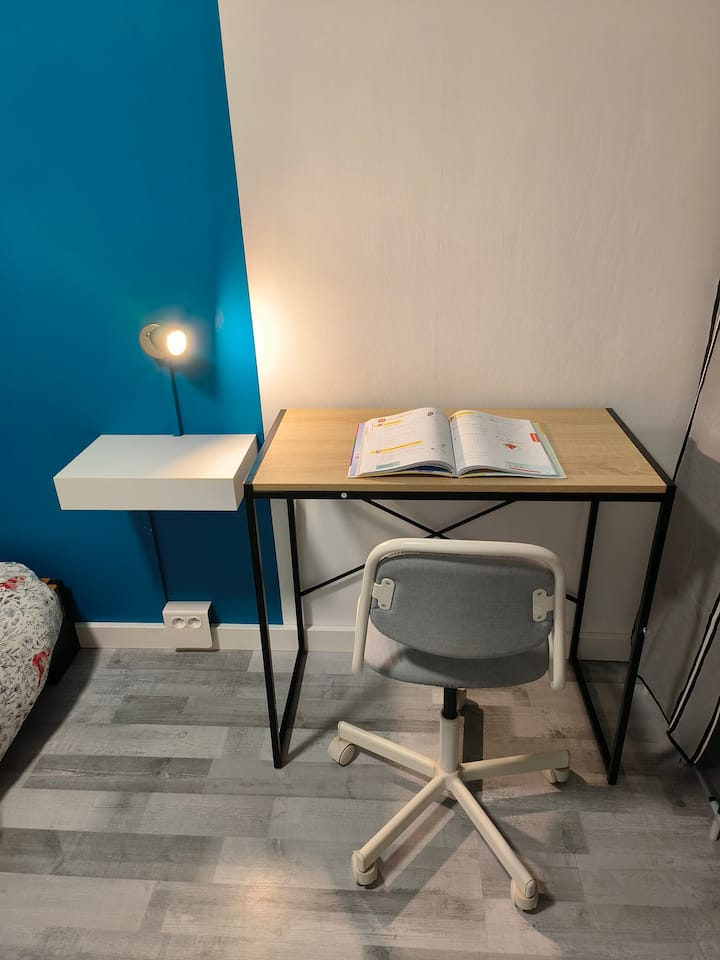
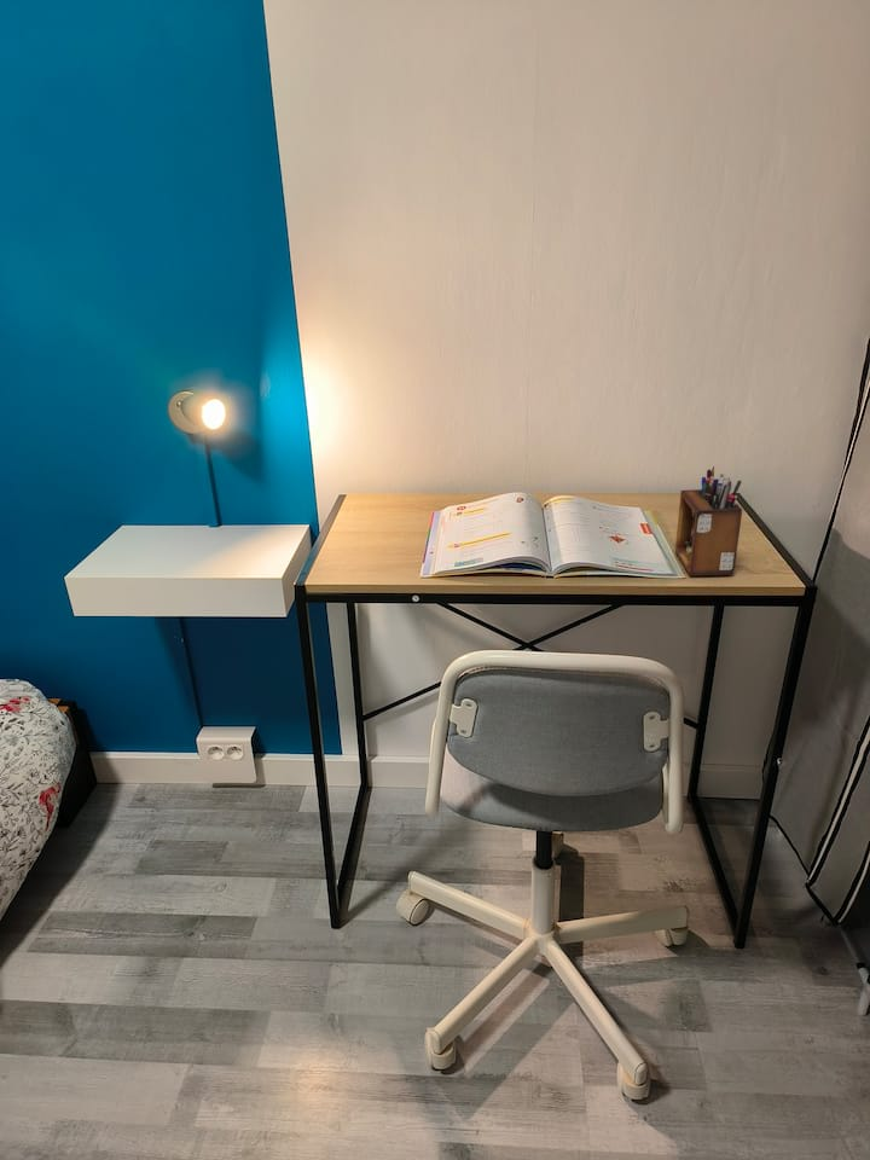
+ desk organizer [674,465,743,576]
